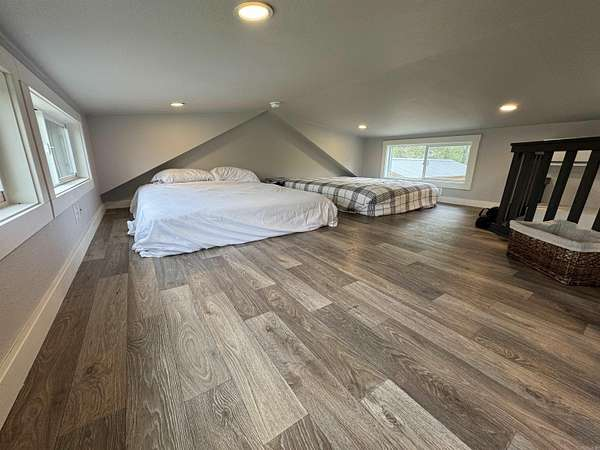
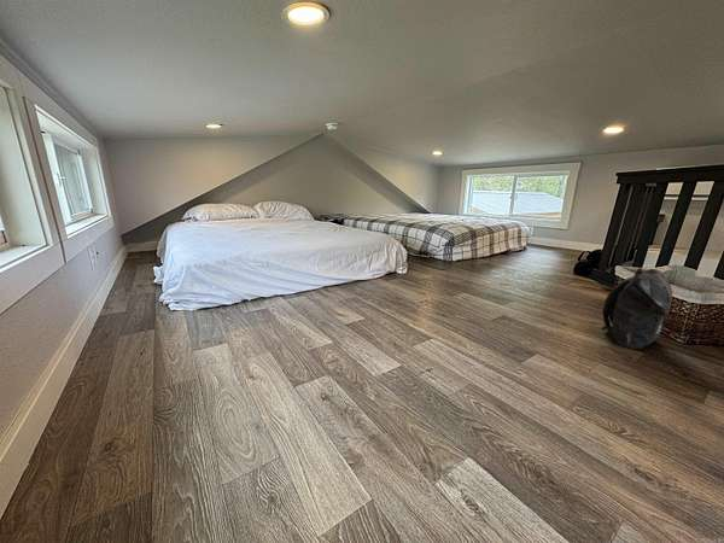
+ backpack [601,265,673,350]
